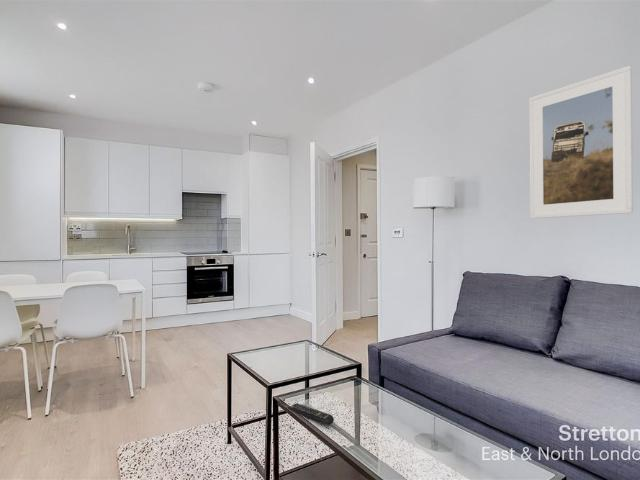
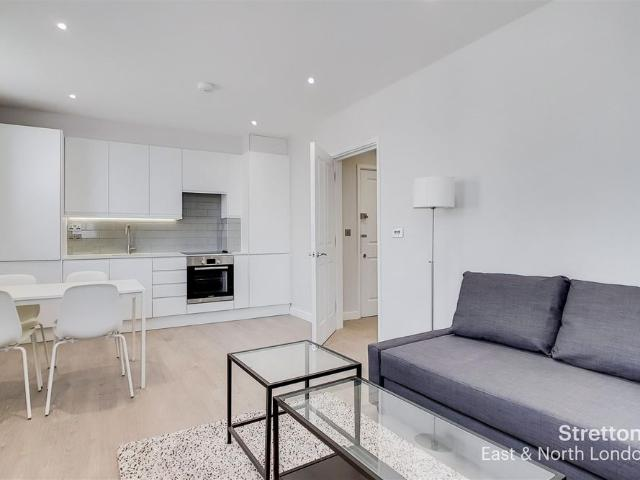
- remote control [287,402,335,426]
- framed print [528,65,634,219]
